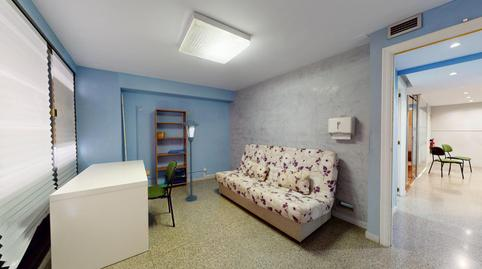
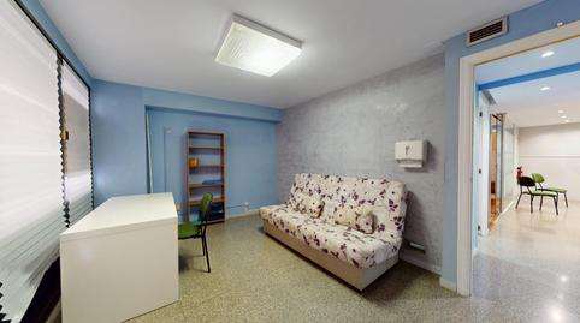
- floor lamp [180,119,200,202]
